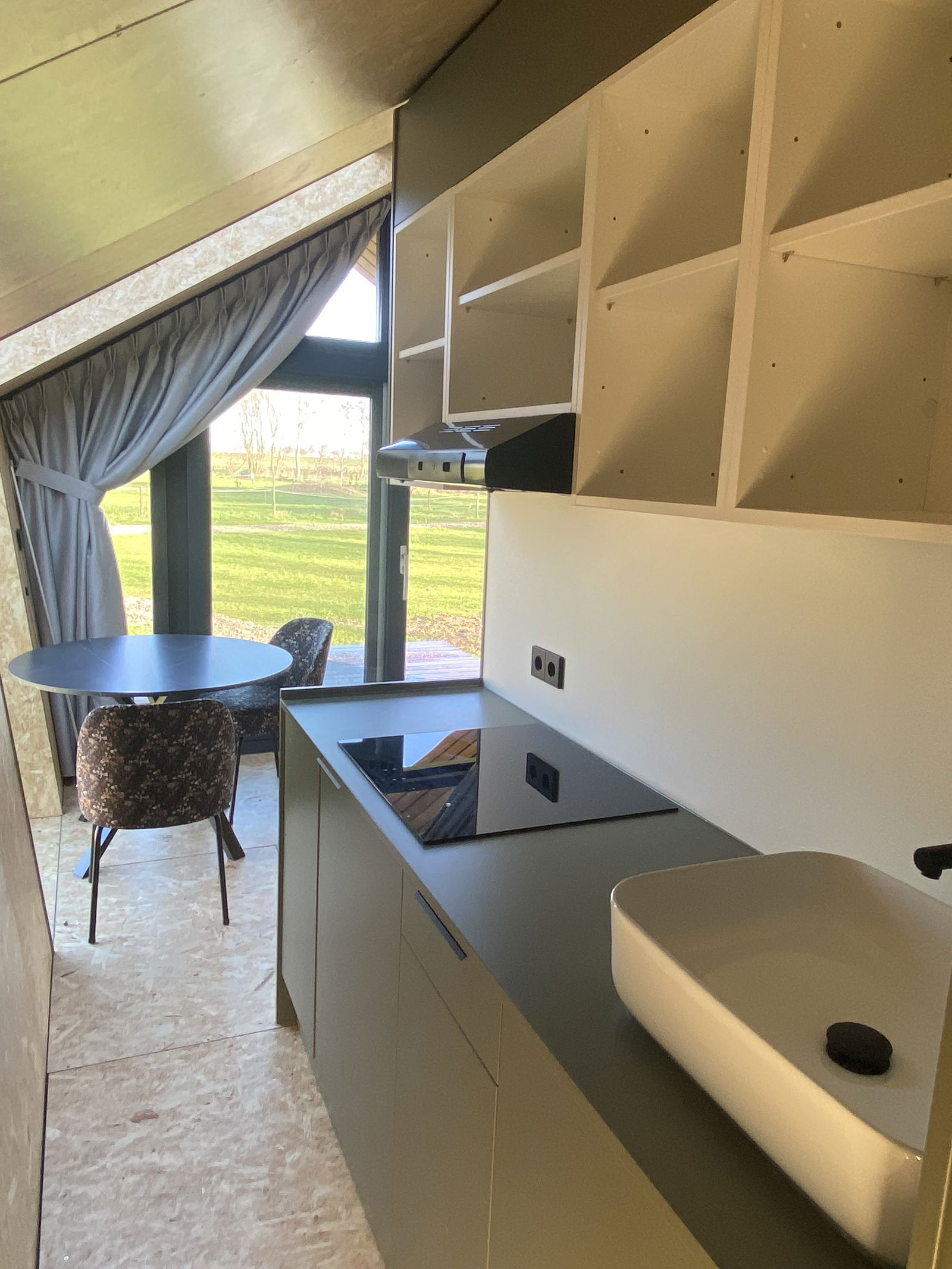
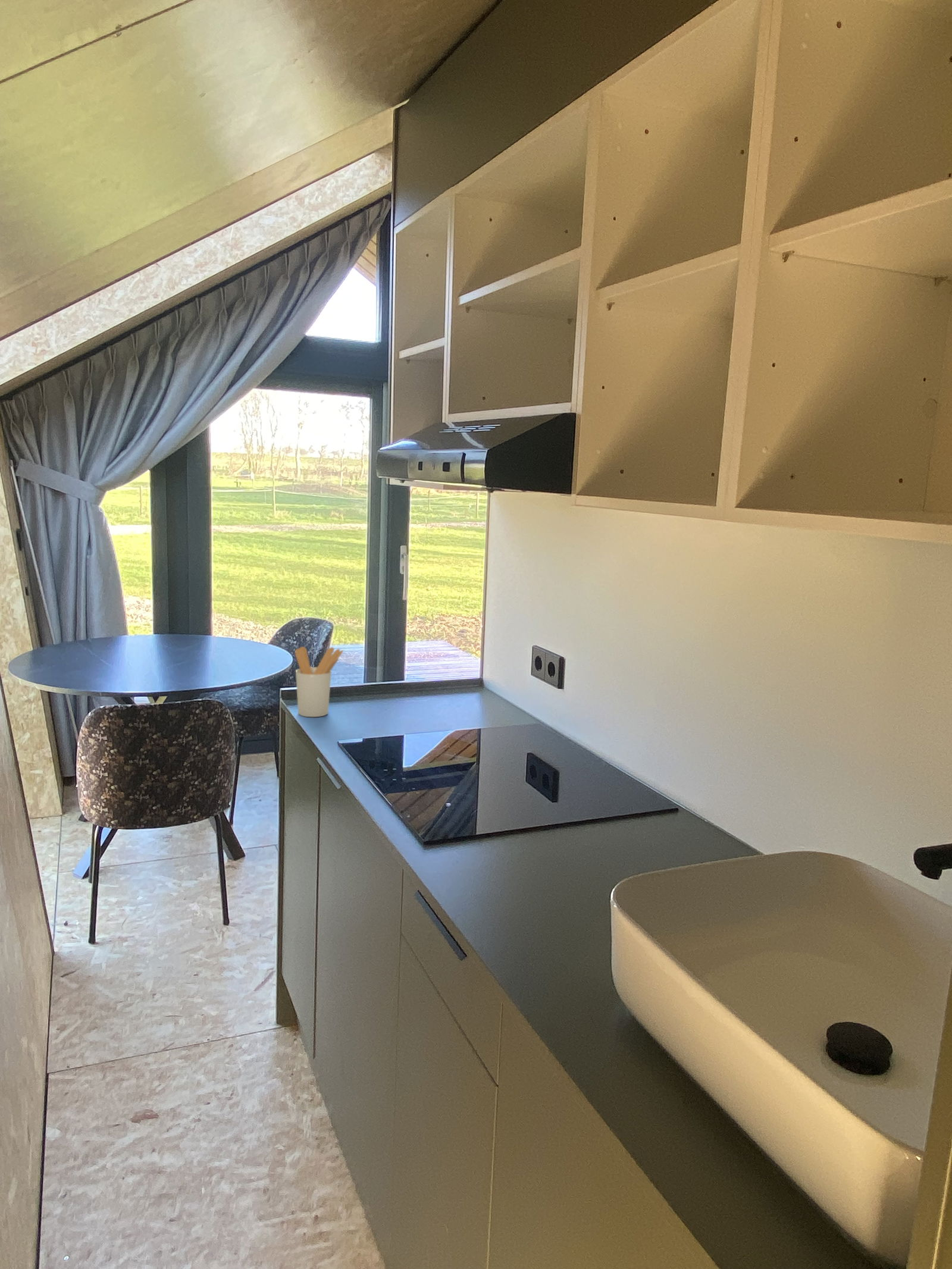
+ utensil holder [295,646,344,717]
